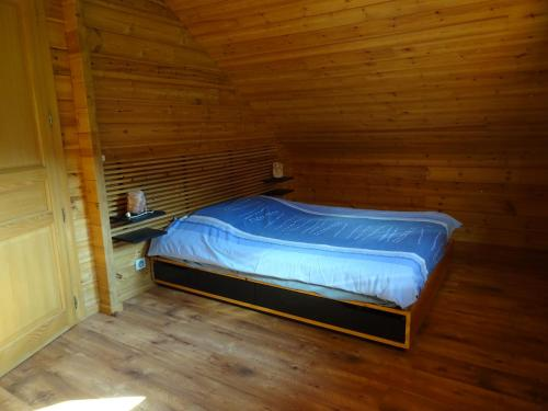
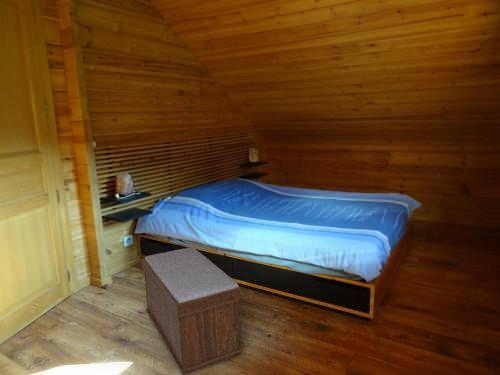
+ bench [141,247,243,375]
